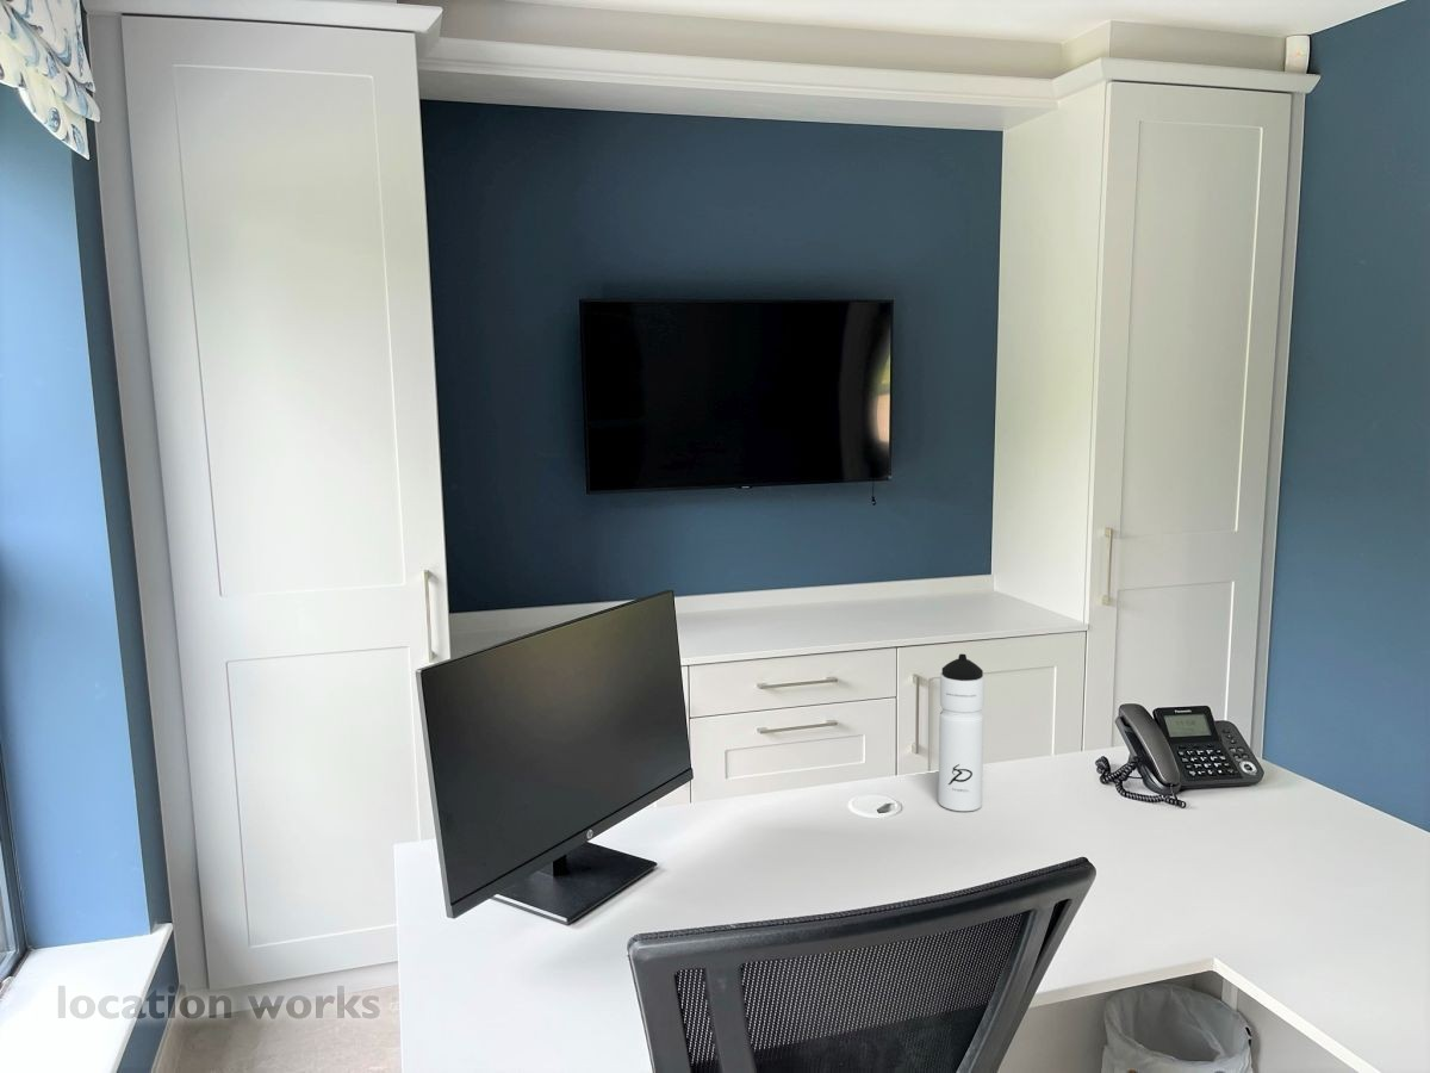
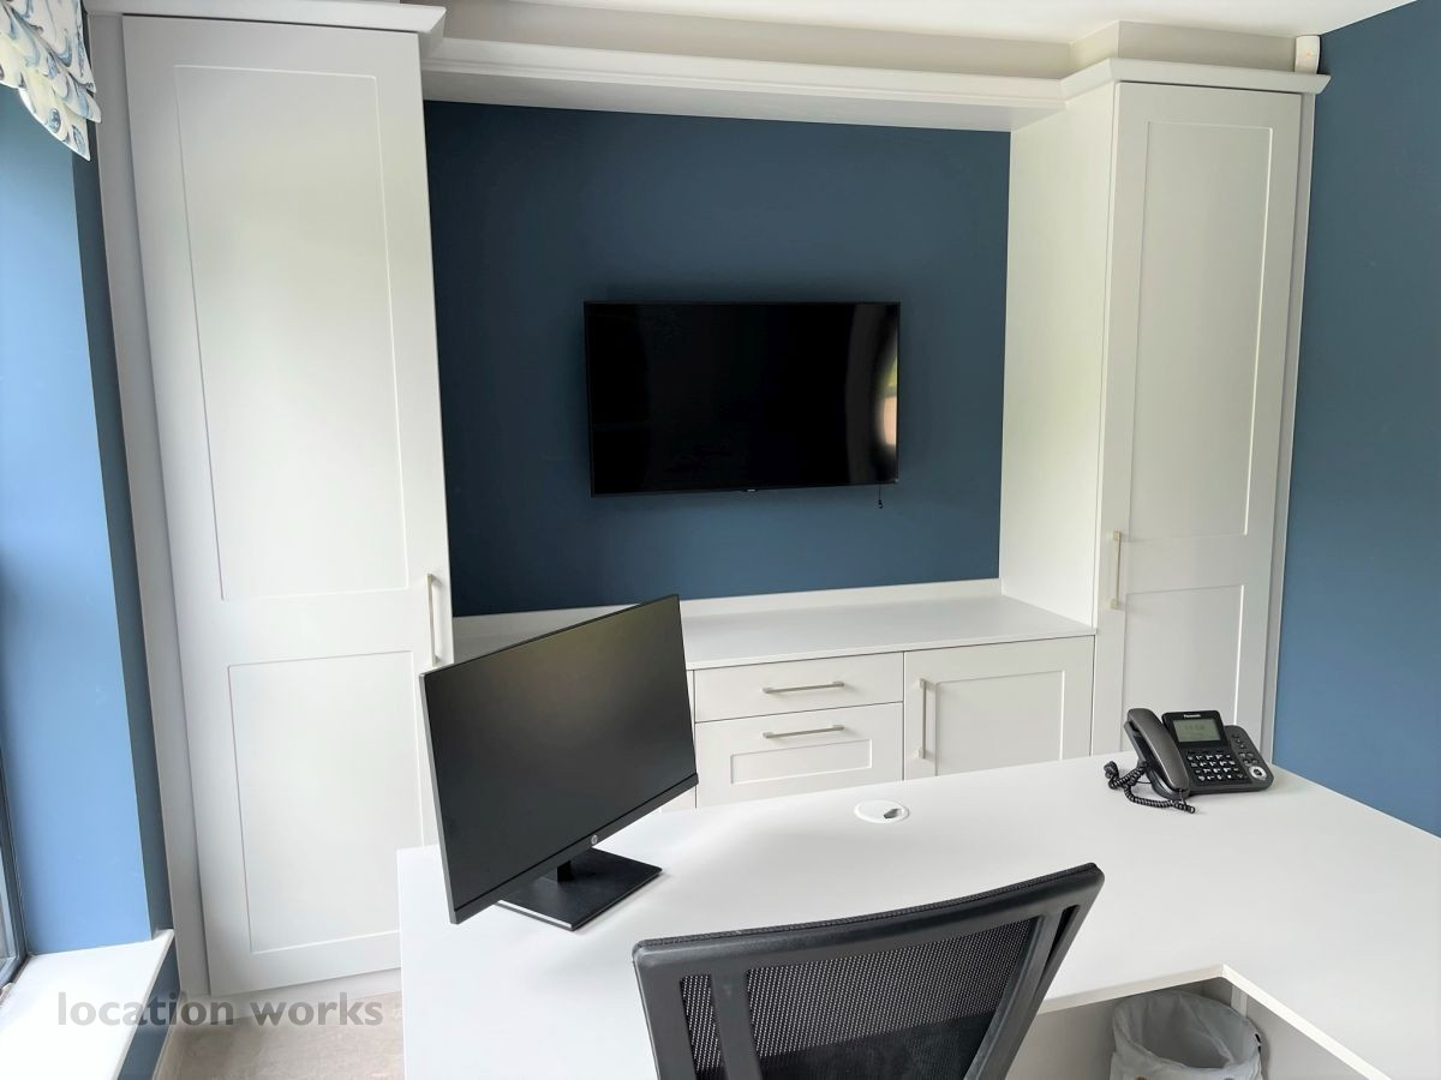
- water bottle [937,653,986,812]
